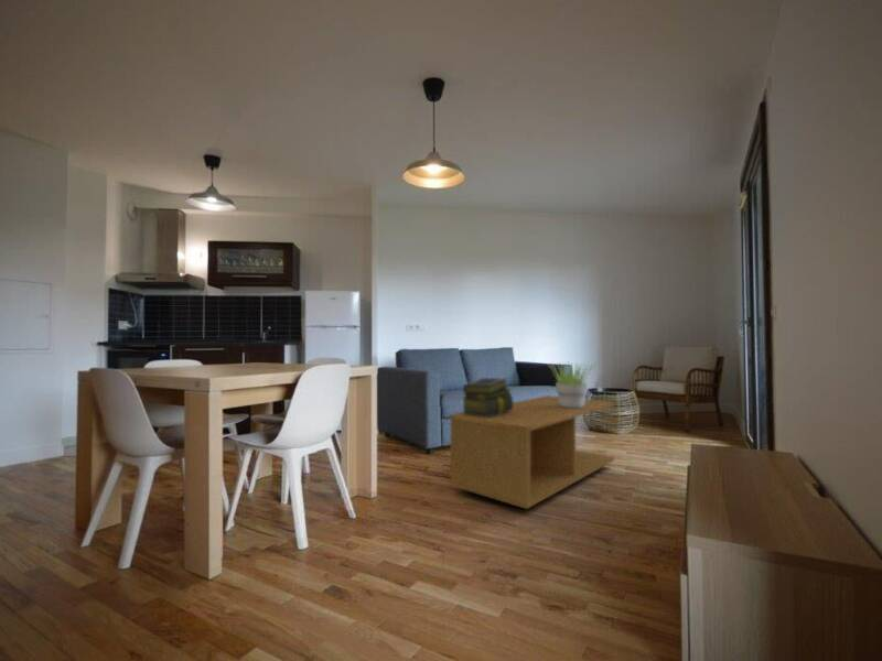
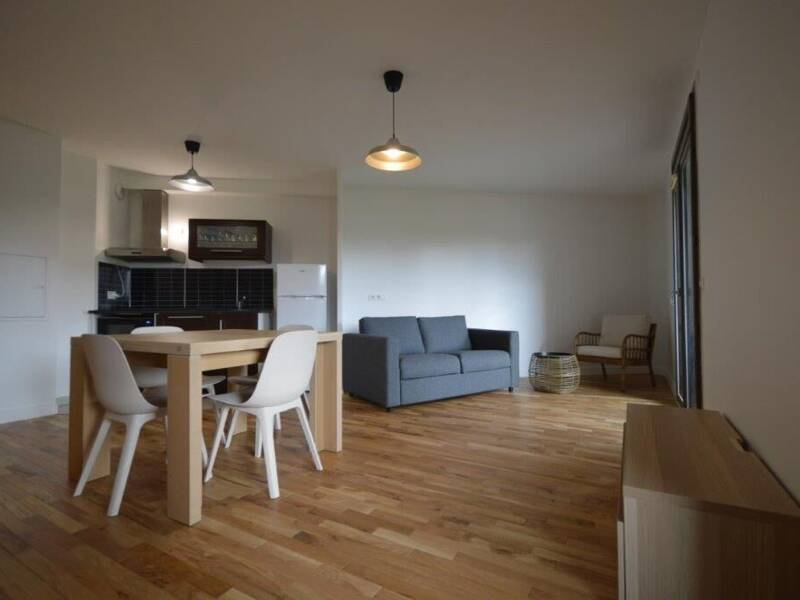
- coffee table [449,394,615,510]
- stack of books [460,377,514,418]
- potted plant [546,361,599,408]
